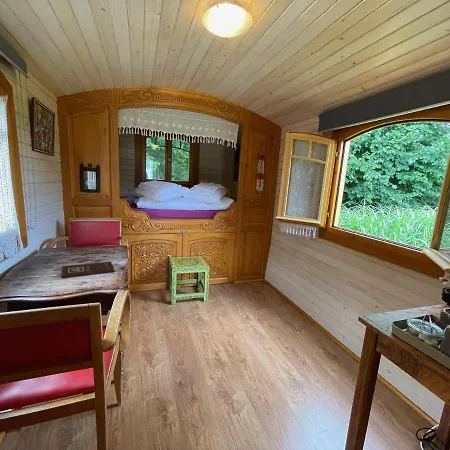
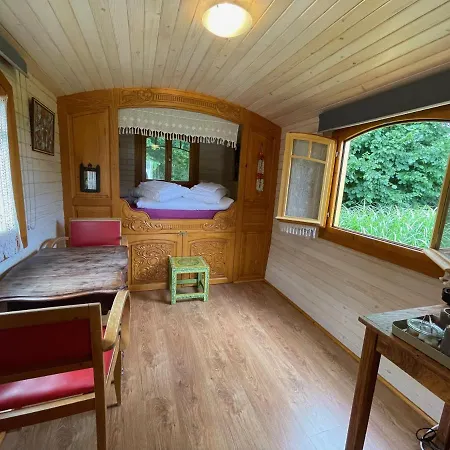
- book [61,261,116,279]
